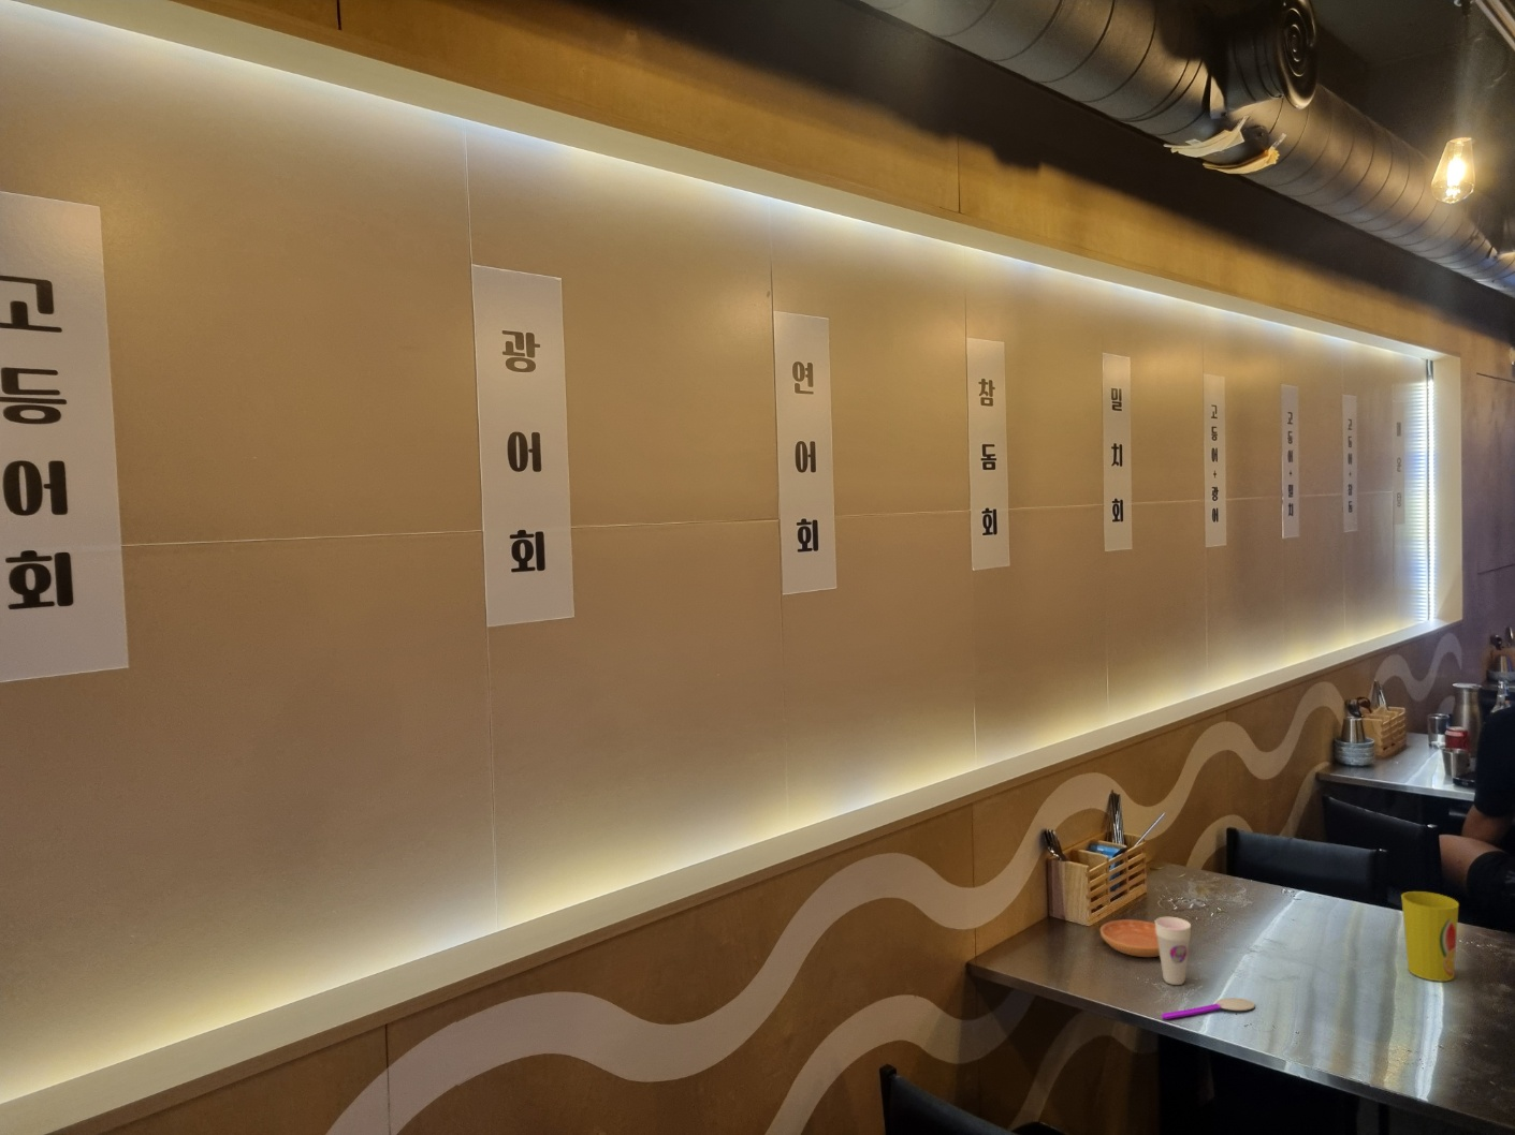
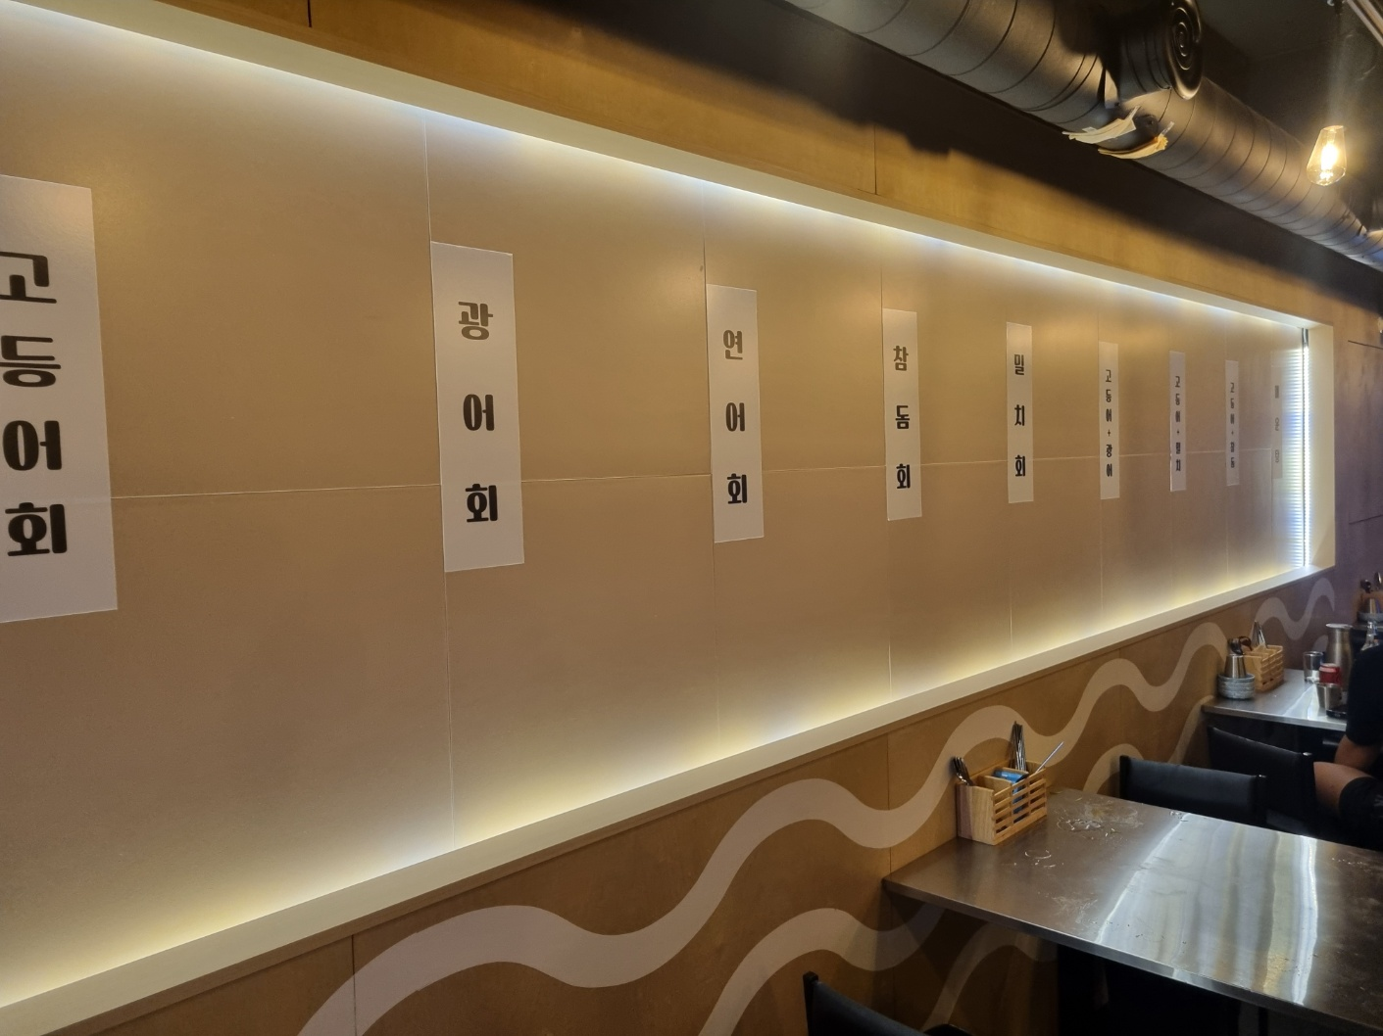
- saucer [1100,918,1160,959]
- spoon [1161,997,1256,1021]
- cup [1155,916,1192,986]
- cup [1400,891,1460,982]
